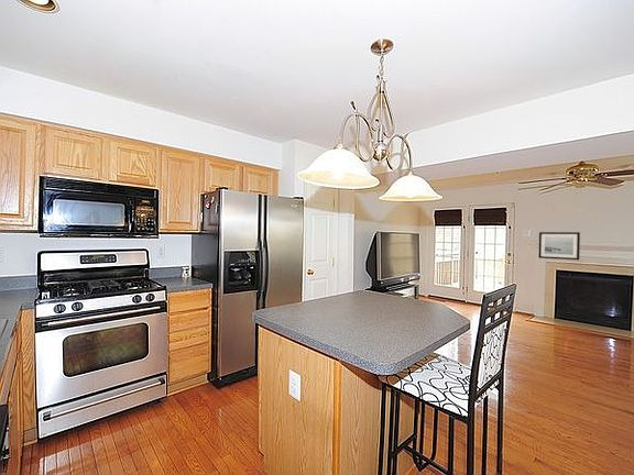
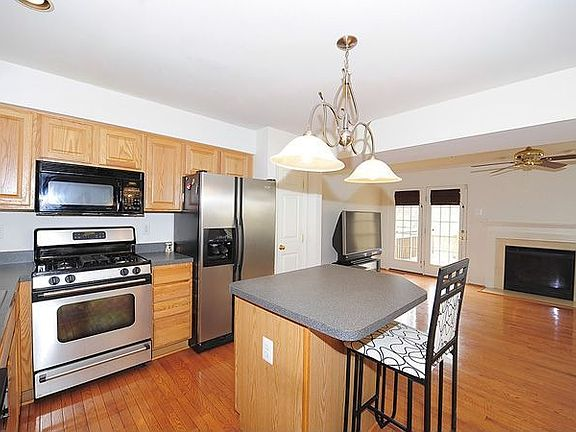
- wall art [537,231,581,261]
